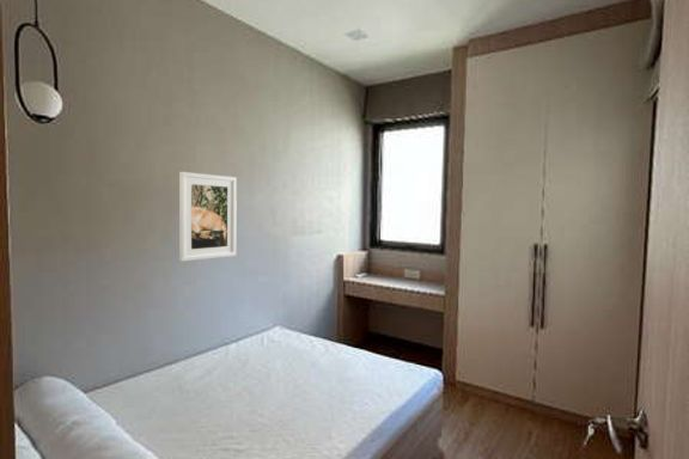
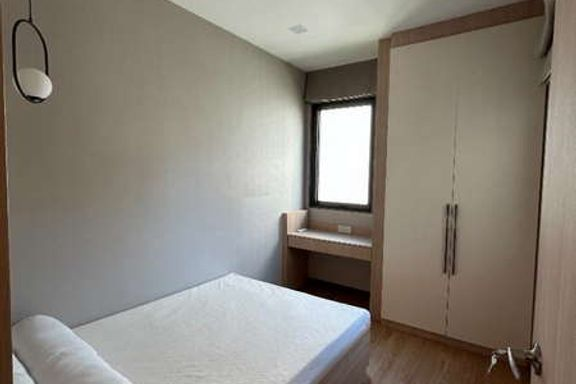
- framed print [178,171,238,263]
